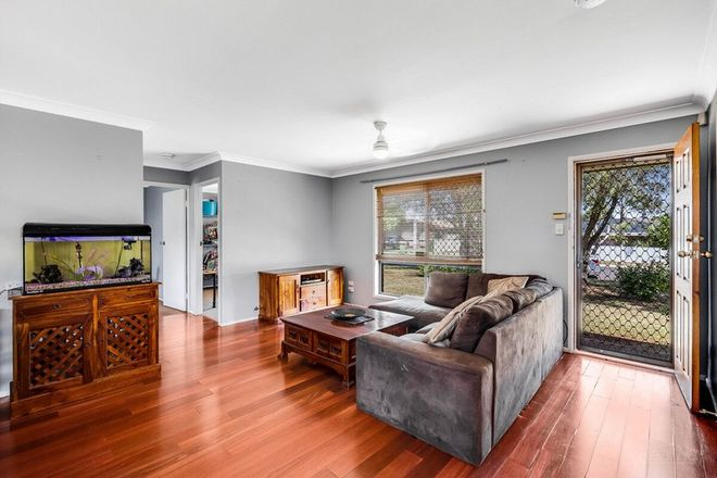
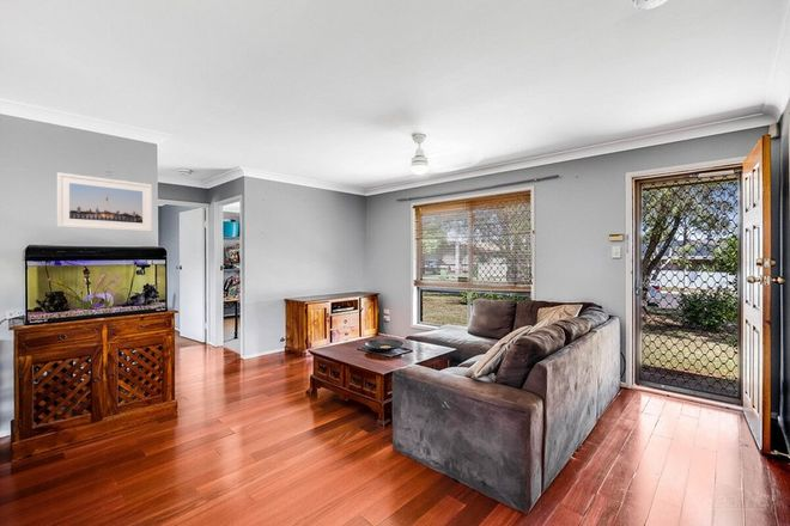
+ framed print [56,171,153,233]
